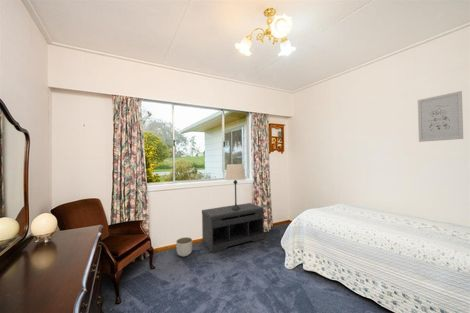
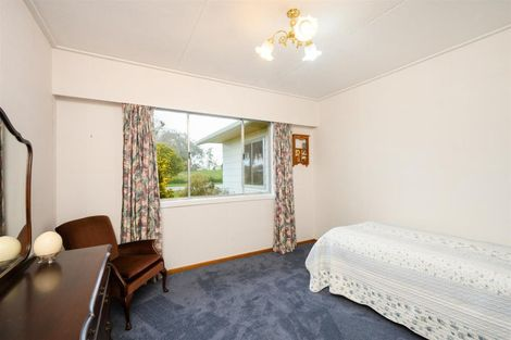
- planter [175,236,193,258]
- bench [201,202,265,253]
- lamp [224,163,247,209]
- wall art [417,90,464,143]
